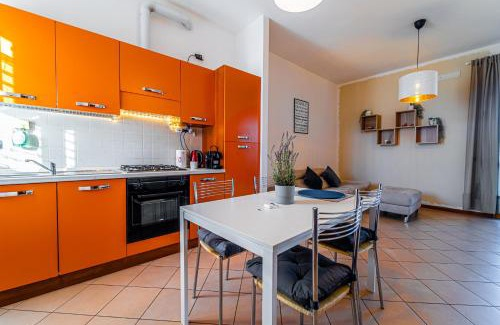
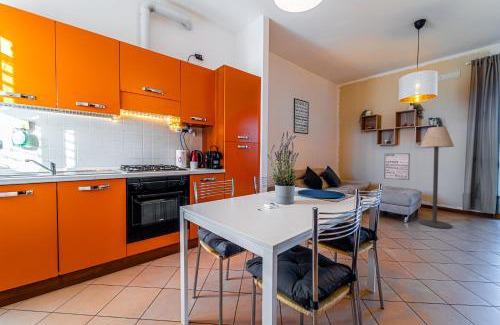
+ floor lamp [418,126,455,229]
+ wall art [383,152,411,181]
